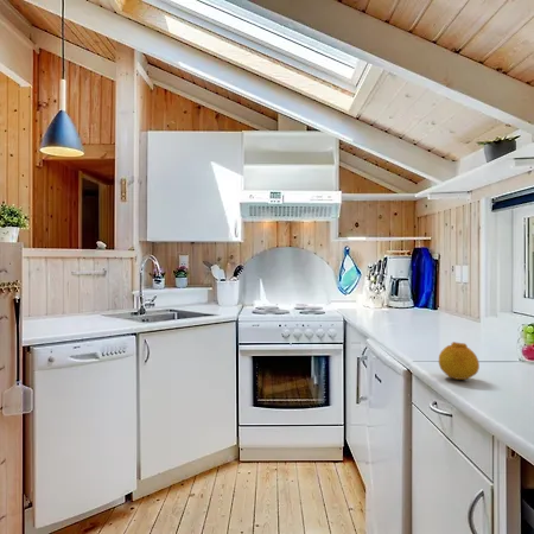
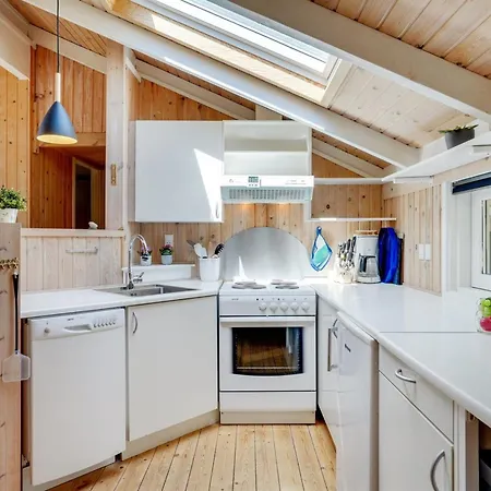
- fruit [438,341,481,381]
